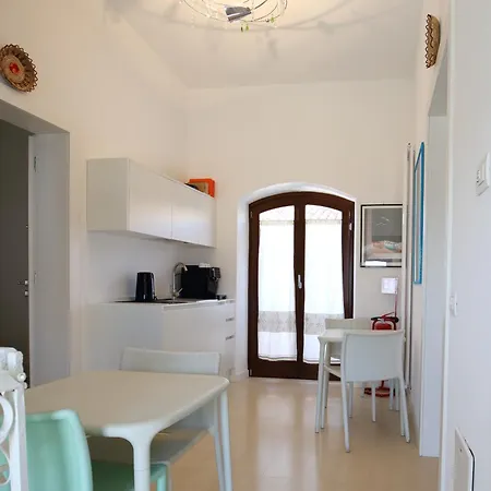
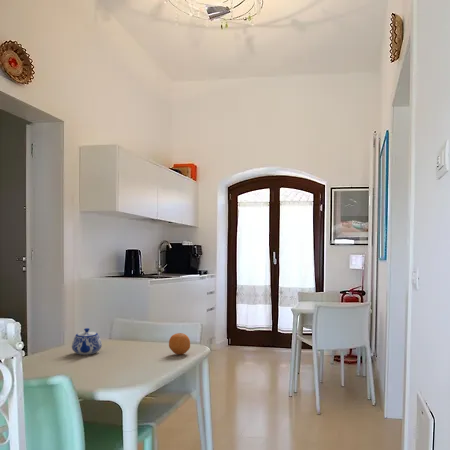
+ fruit [168,332,191,356]
+ teapot [71,327,103,356]
